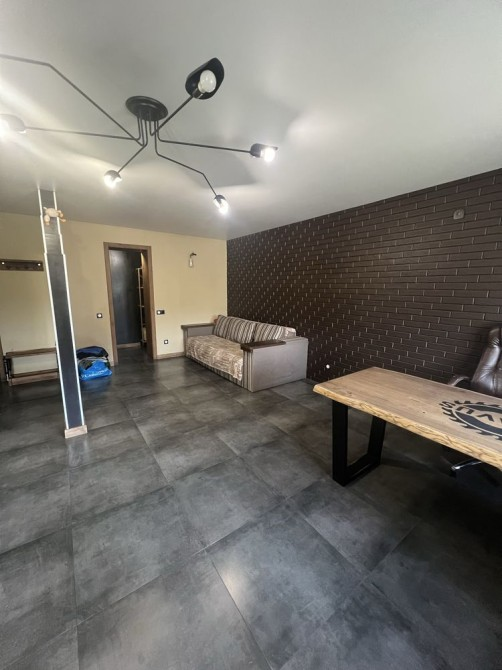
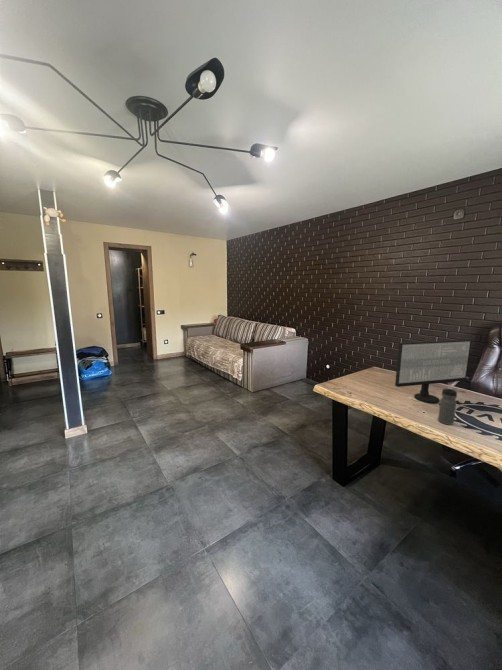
+ computer monitor [394,339,472,404]
+ water bottle [437,386,458,426]
